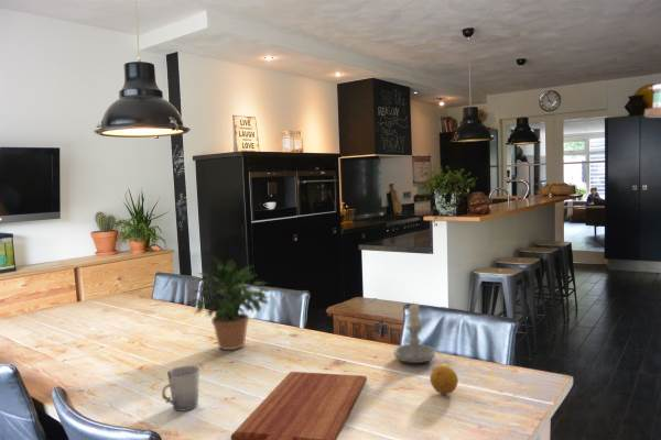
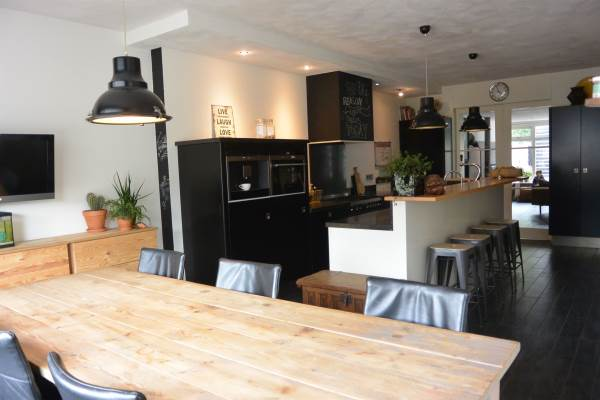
- fruit [429,364,459,395]
- potted plant [185,255,274,351]
- cup [161,364,201,413]
- cutting board [230,371,368,440]
- candle [392,300,436,364]
